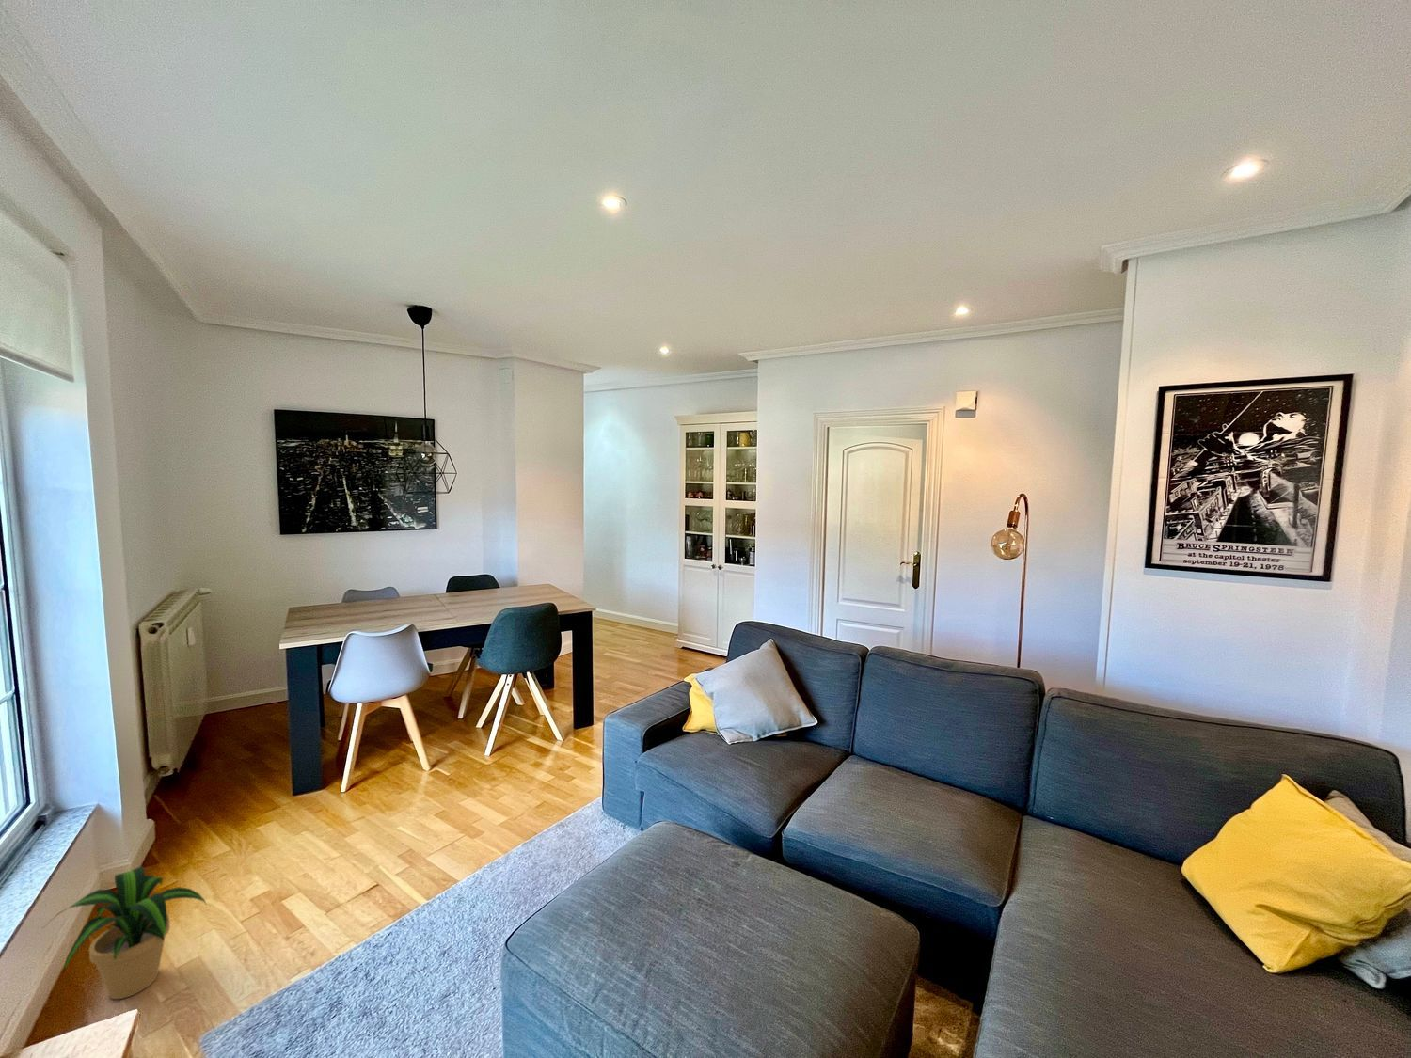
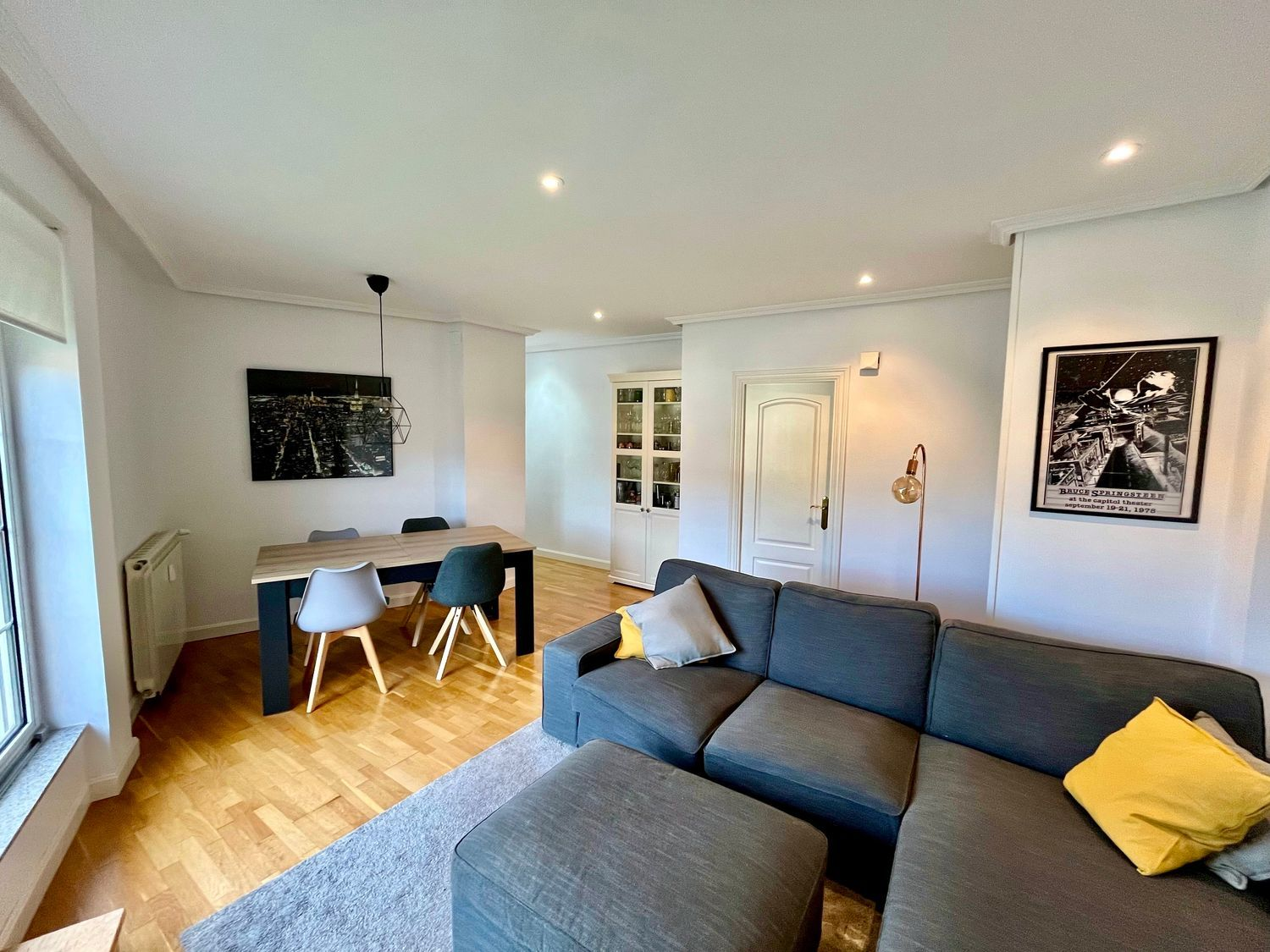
- potted plant [42,866,208,1000]
